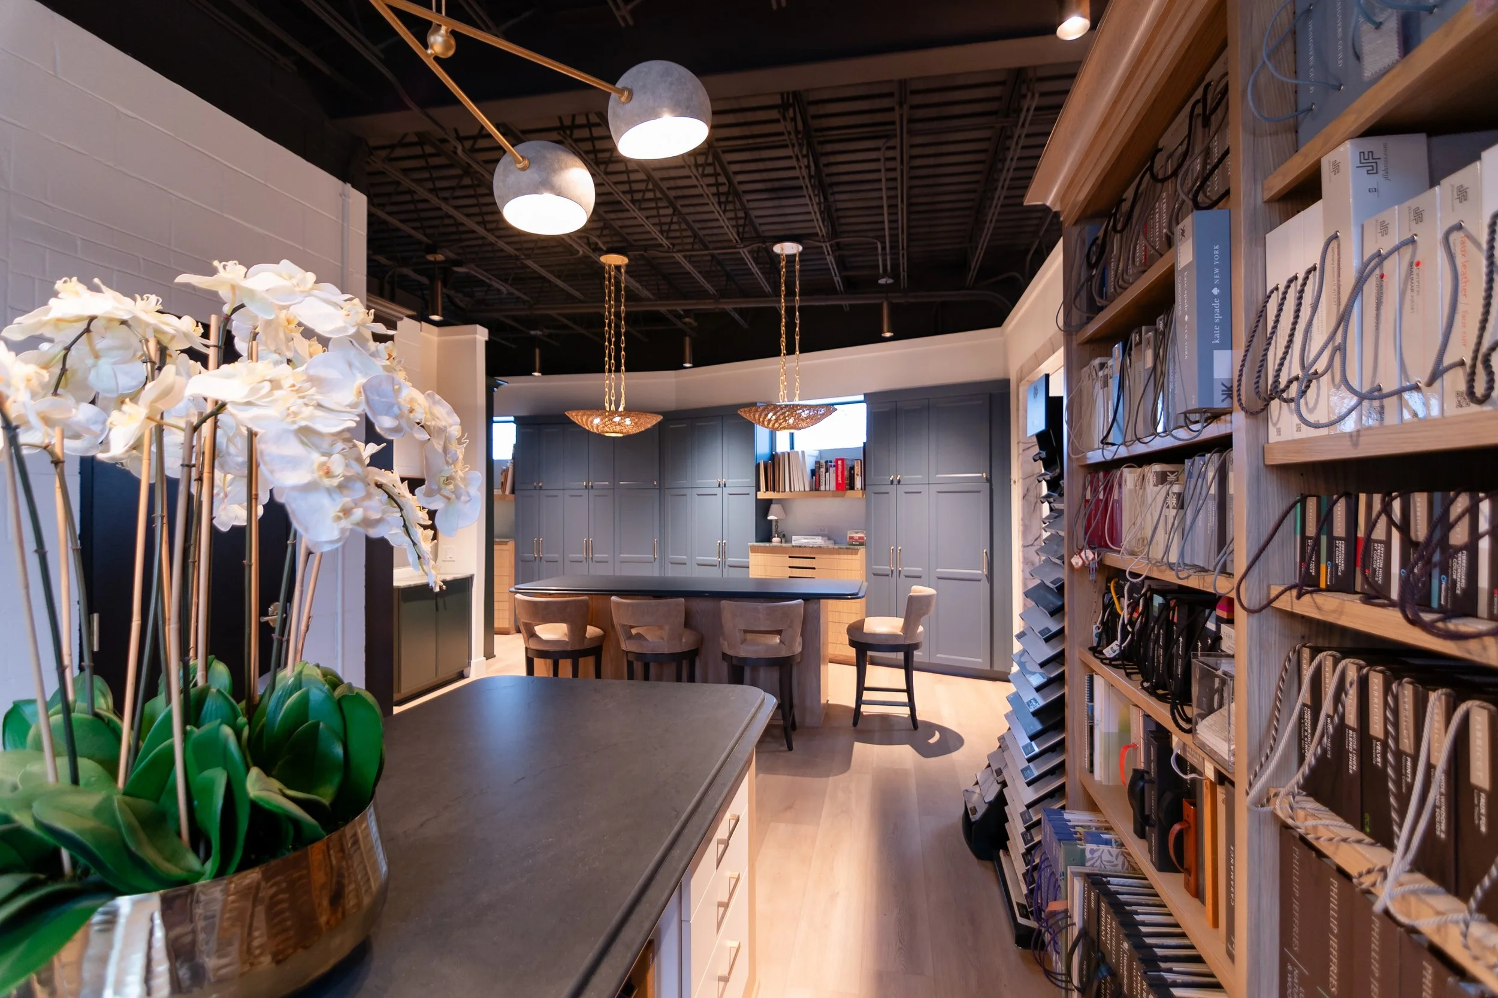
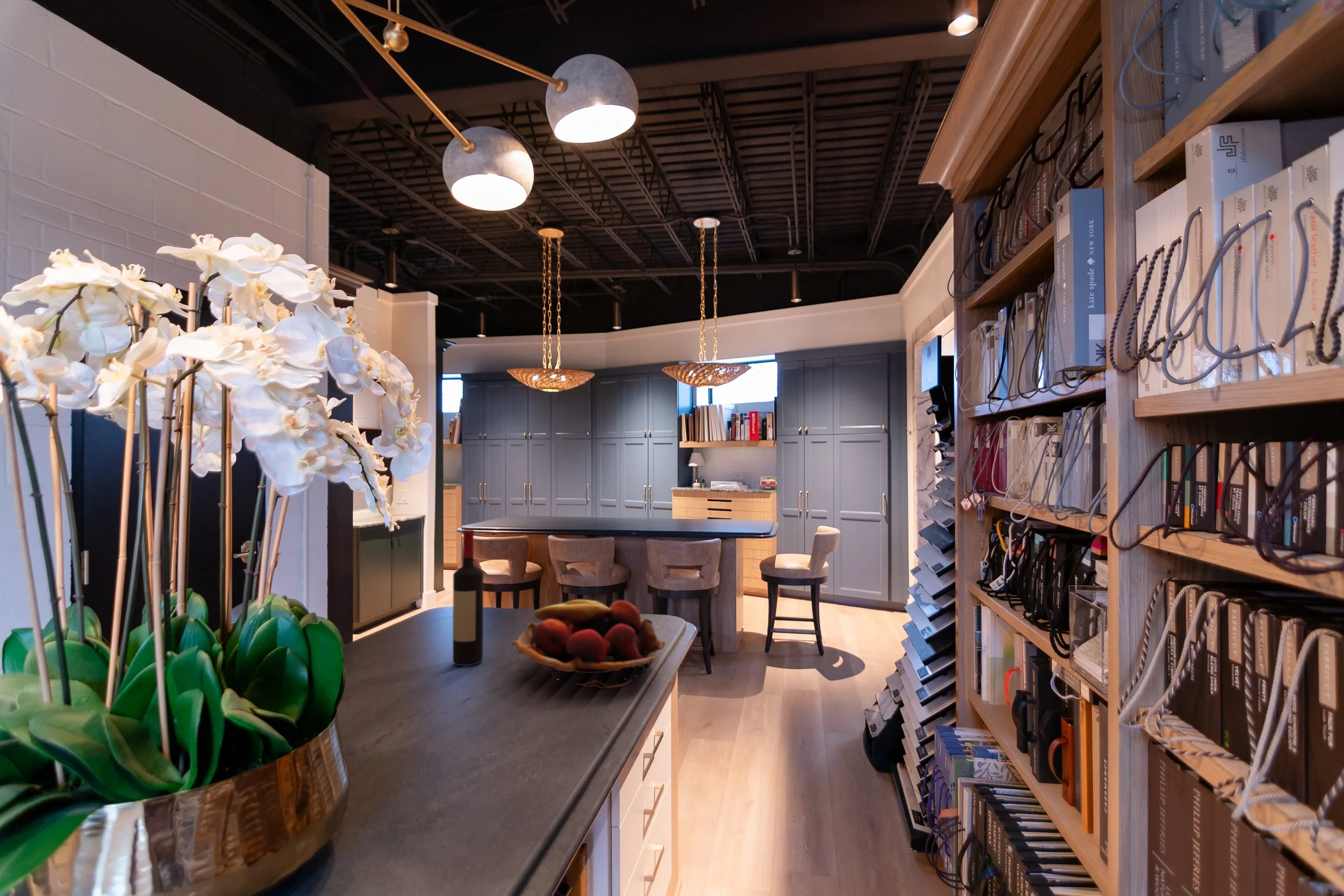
+ fruit basket [511,599,666,689]
+ wine bottle [452,529,484,666]
